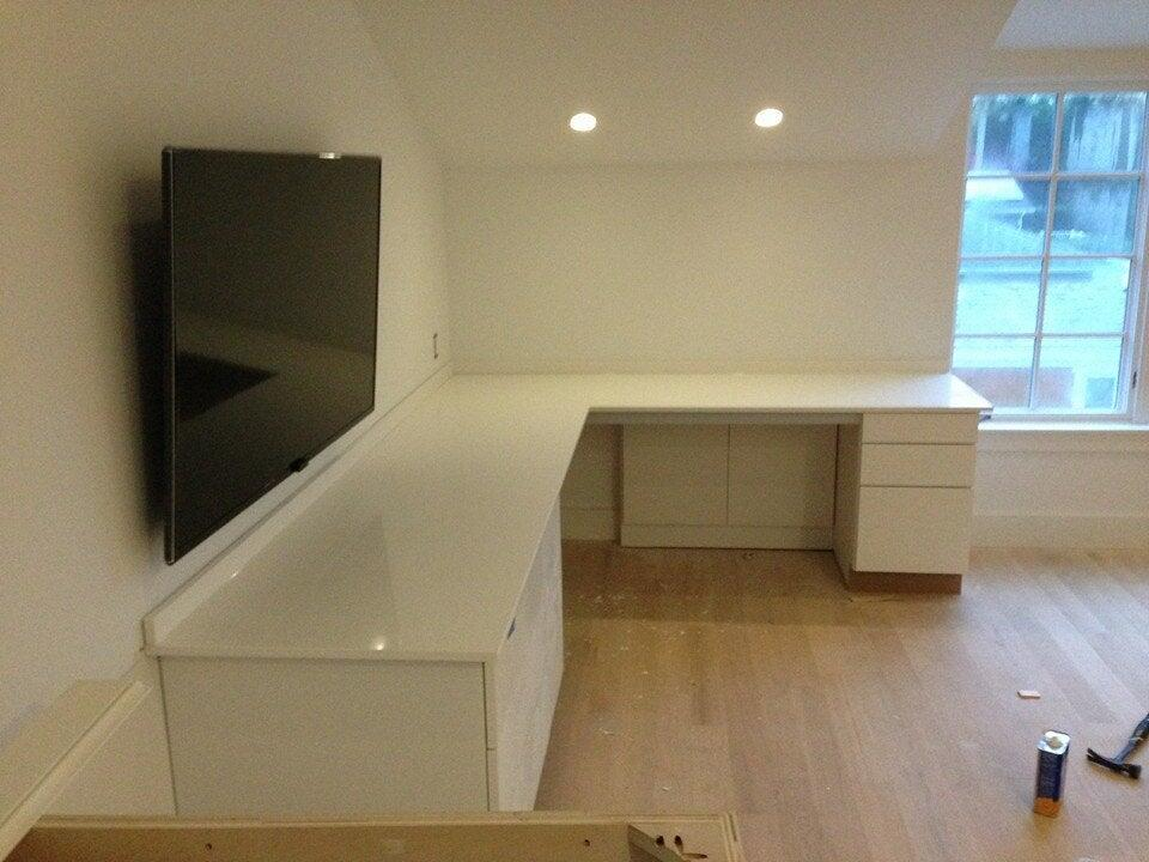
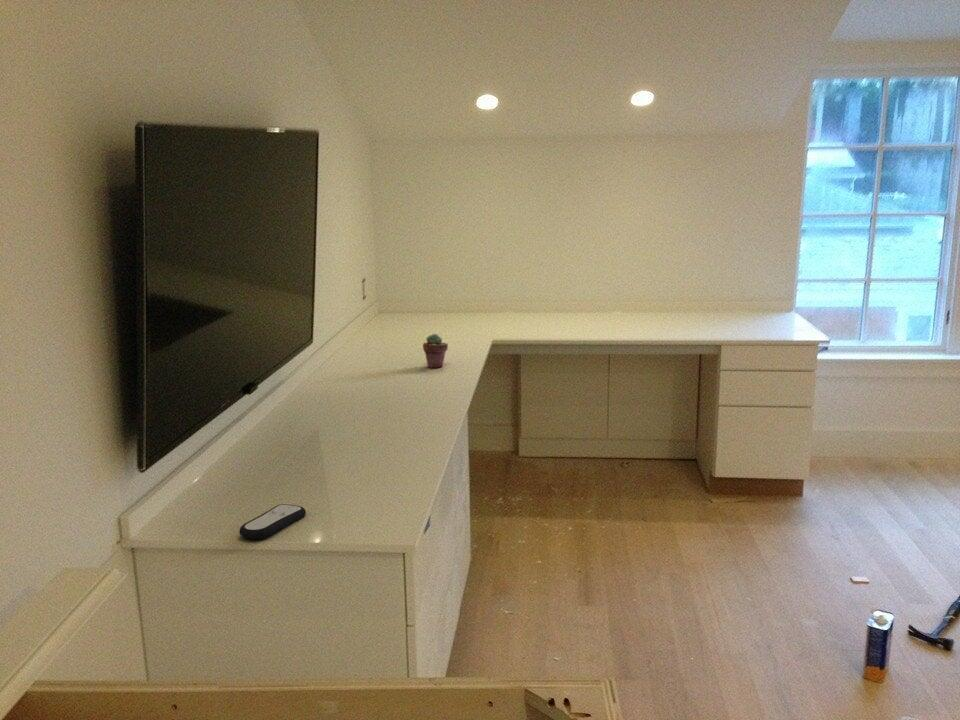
+ potted succulent [422,333,449,369]
+ remote control [238,503,307,540]
